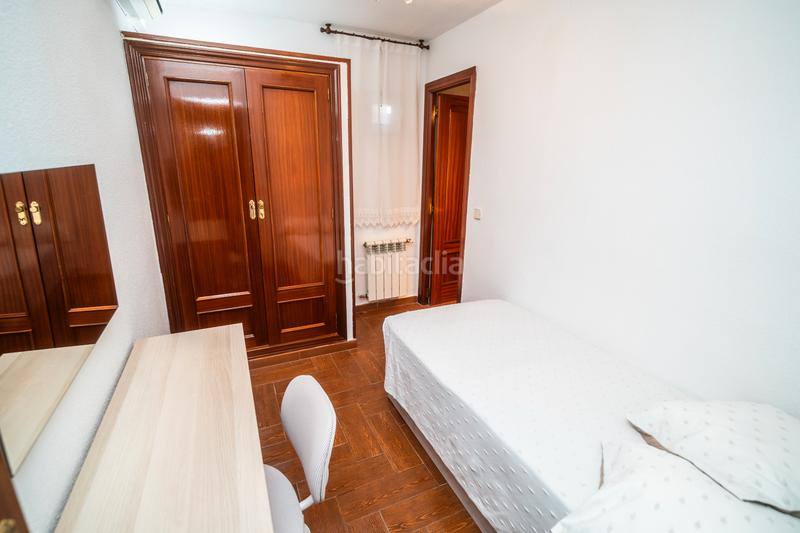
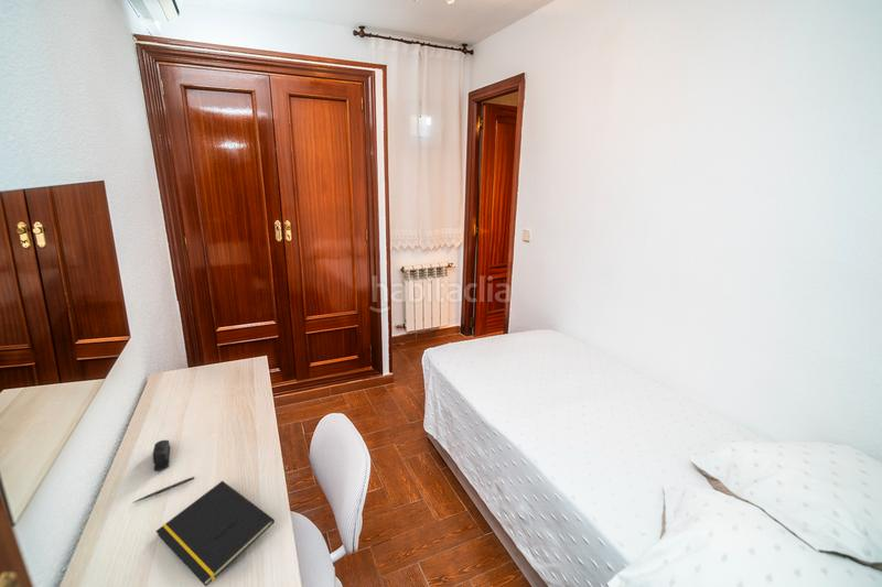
+ notepad [154,480,276,587]
+ stapler [151,439,171,472]
+ pen [132,476,195,503]
